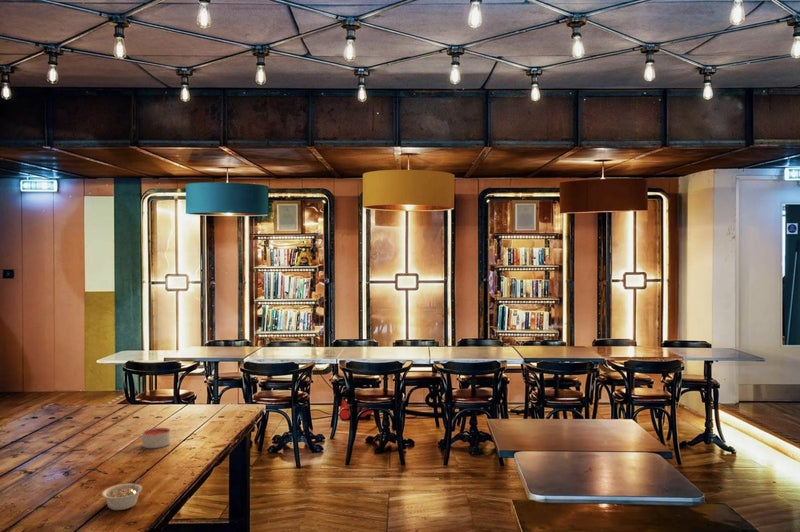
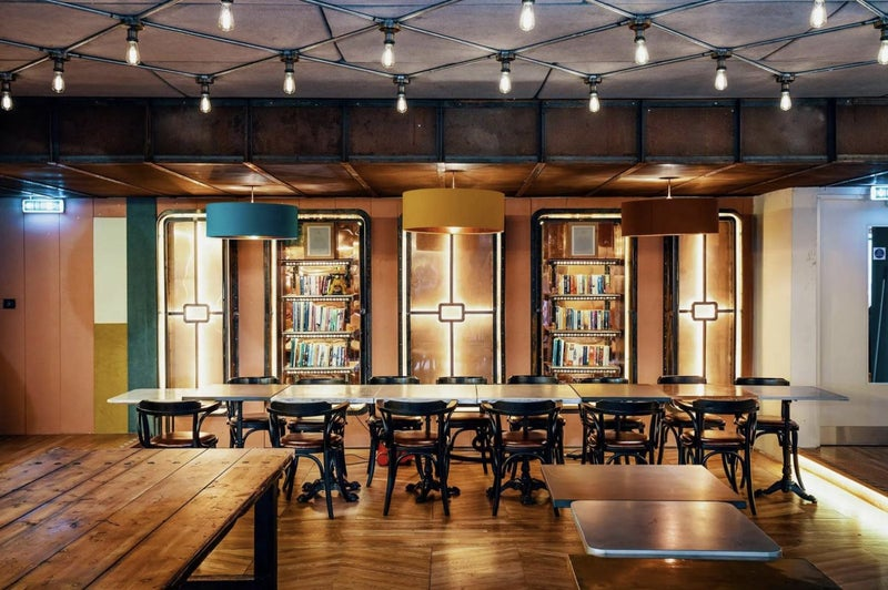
- legume [101,477,143,511]
- candle [141,427,172,449]
